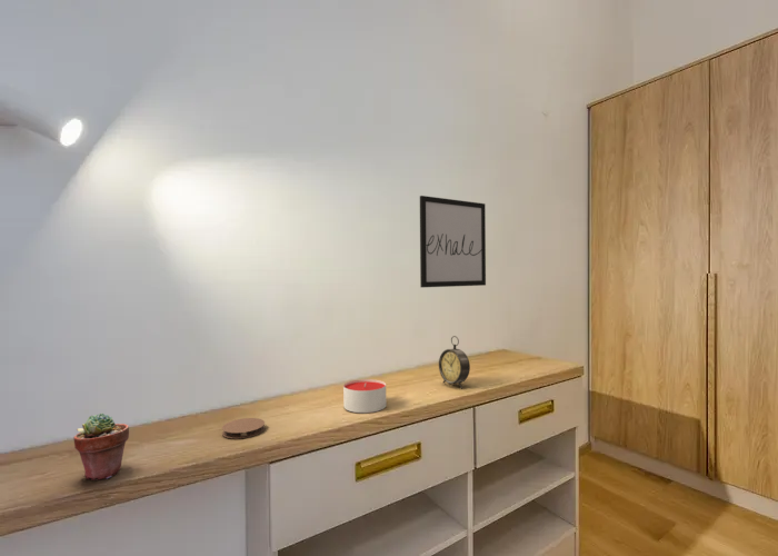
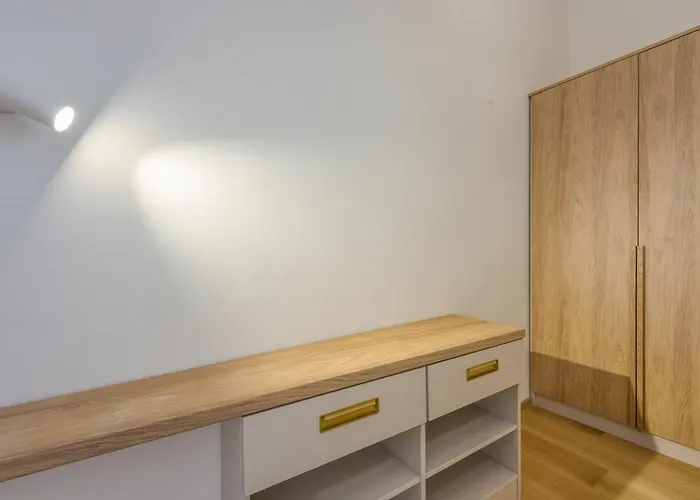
- coaster [221,417,266,439]
- potted succulent [72,413,130,481]
- candle [342,378,387,414]
- alarm clock [438,335,471,390]
- wall art [419,195,487,288]
